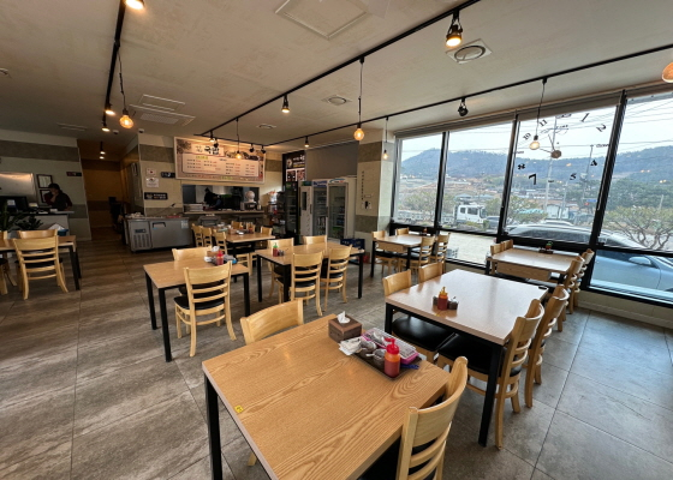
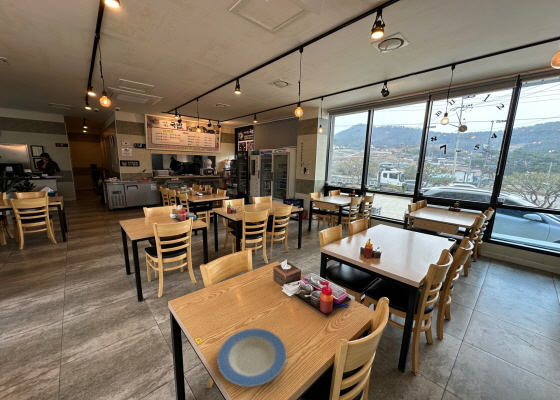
+ plate [216,327,287,388]
